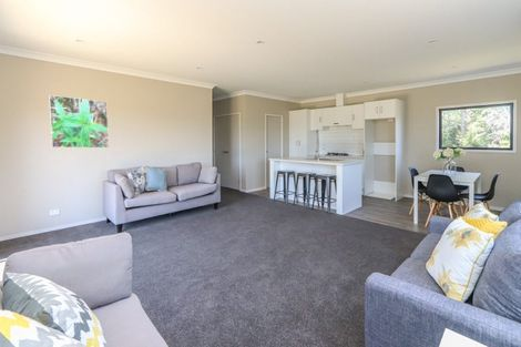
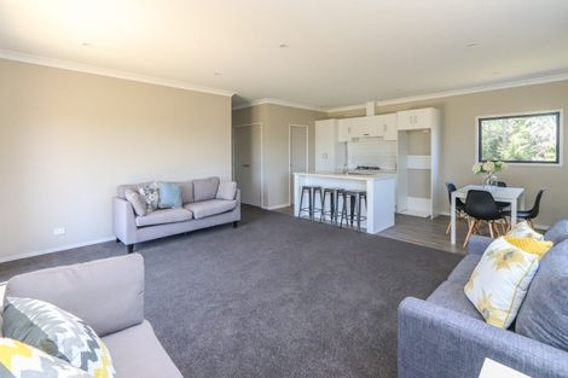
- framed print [48,94,110,149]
